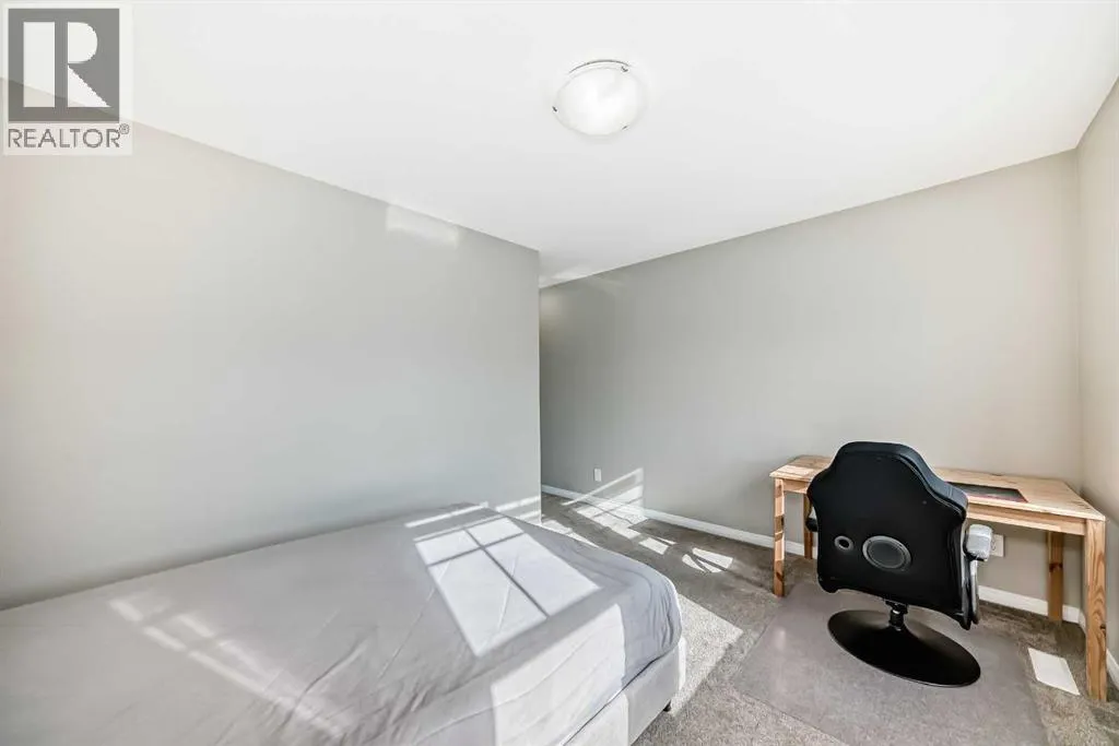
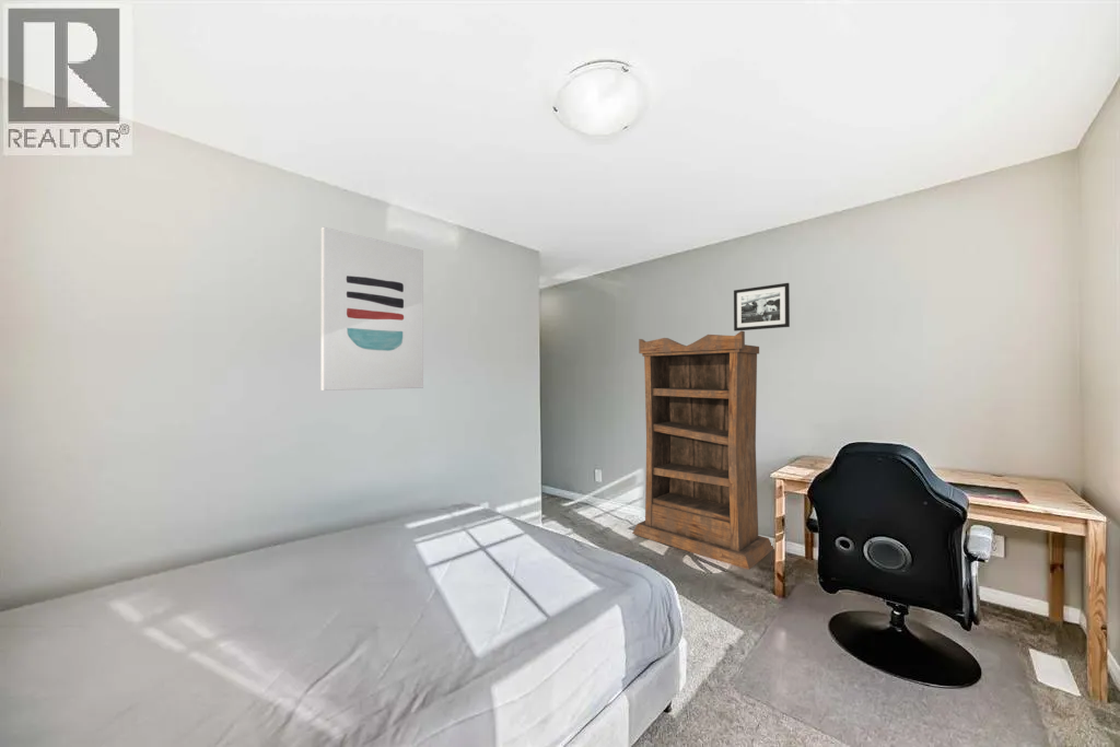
+ bookshelf [631,330,774,571]
+ picture frame [733,282,791,332]
+ wall art [320,226,424,392]
